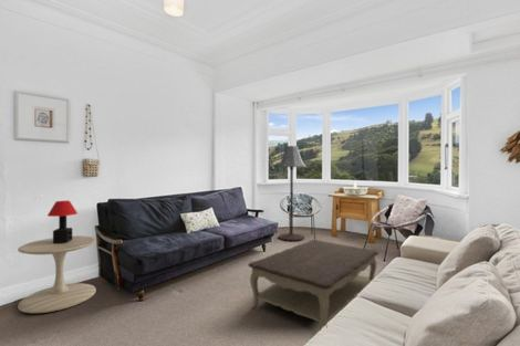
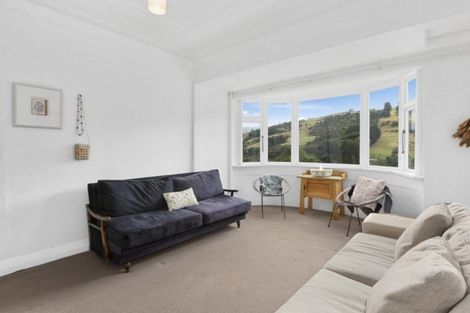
- side table [17,235,97,314]
- table lamp [46,200,79,243]
- floor lamp [275,145,308,242]
- coffee table [247,239,379,331]
